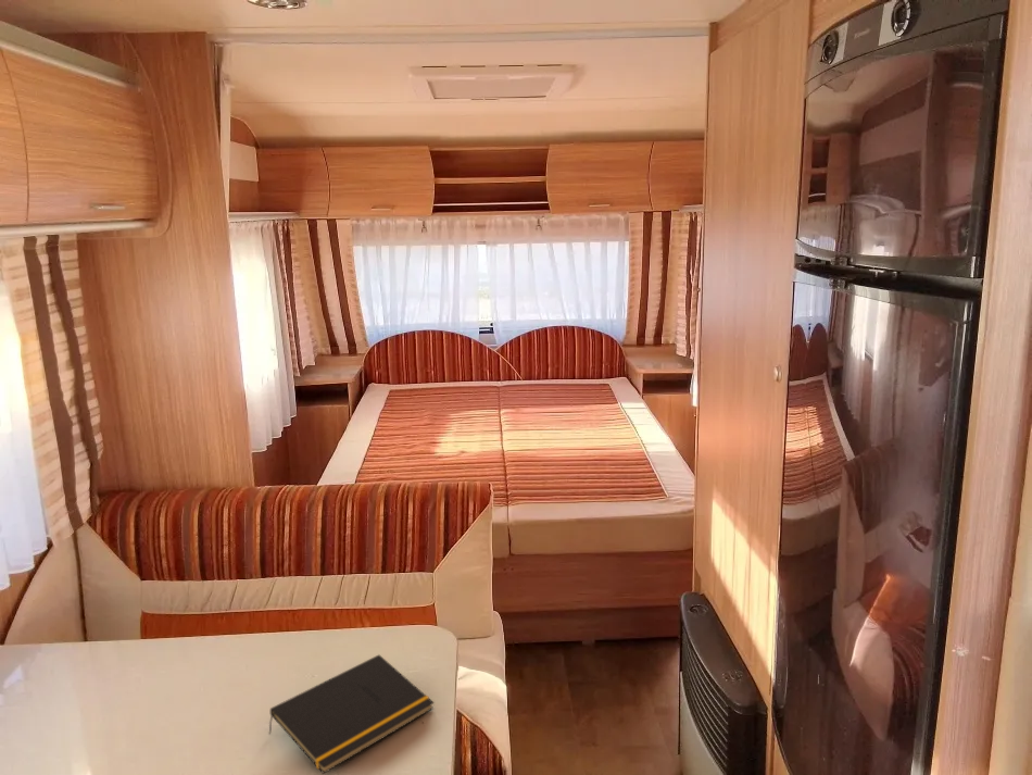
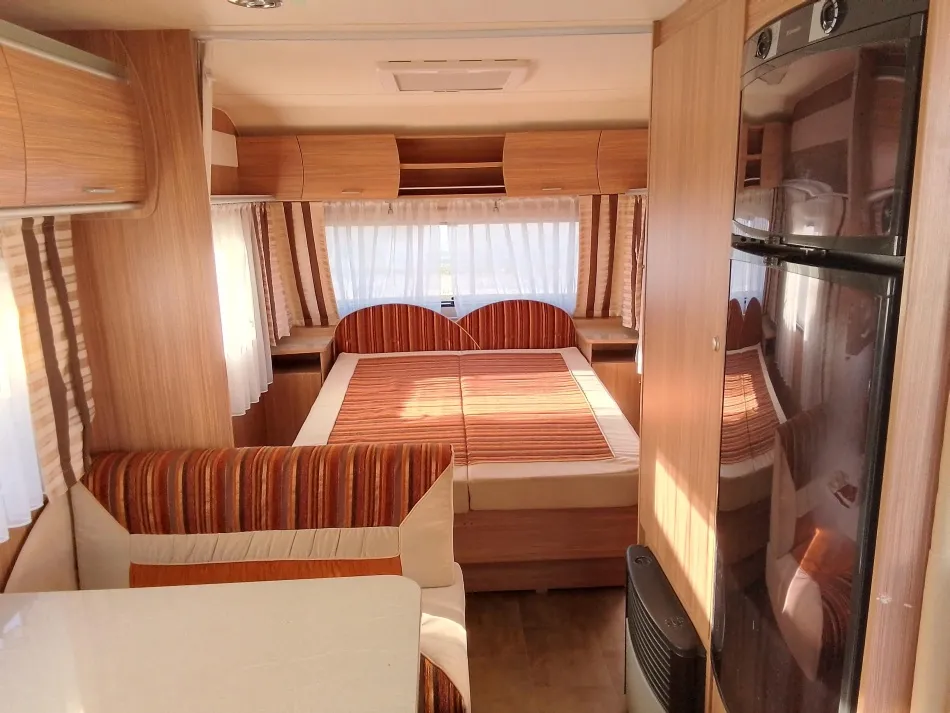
- notepad [267,653,435,775]
